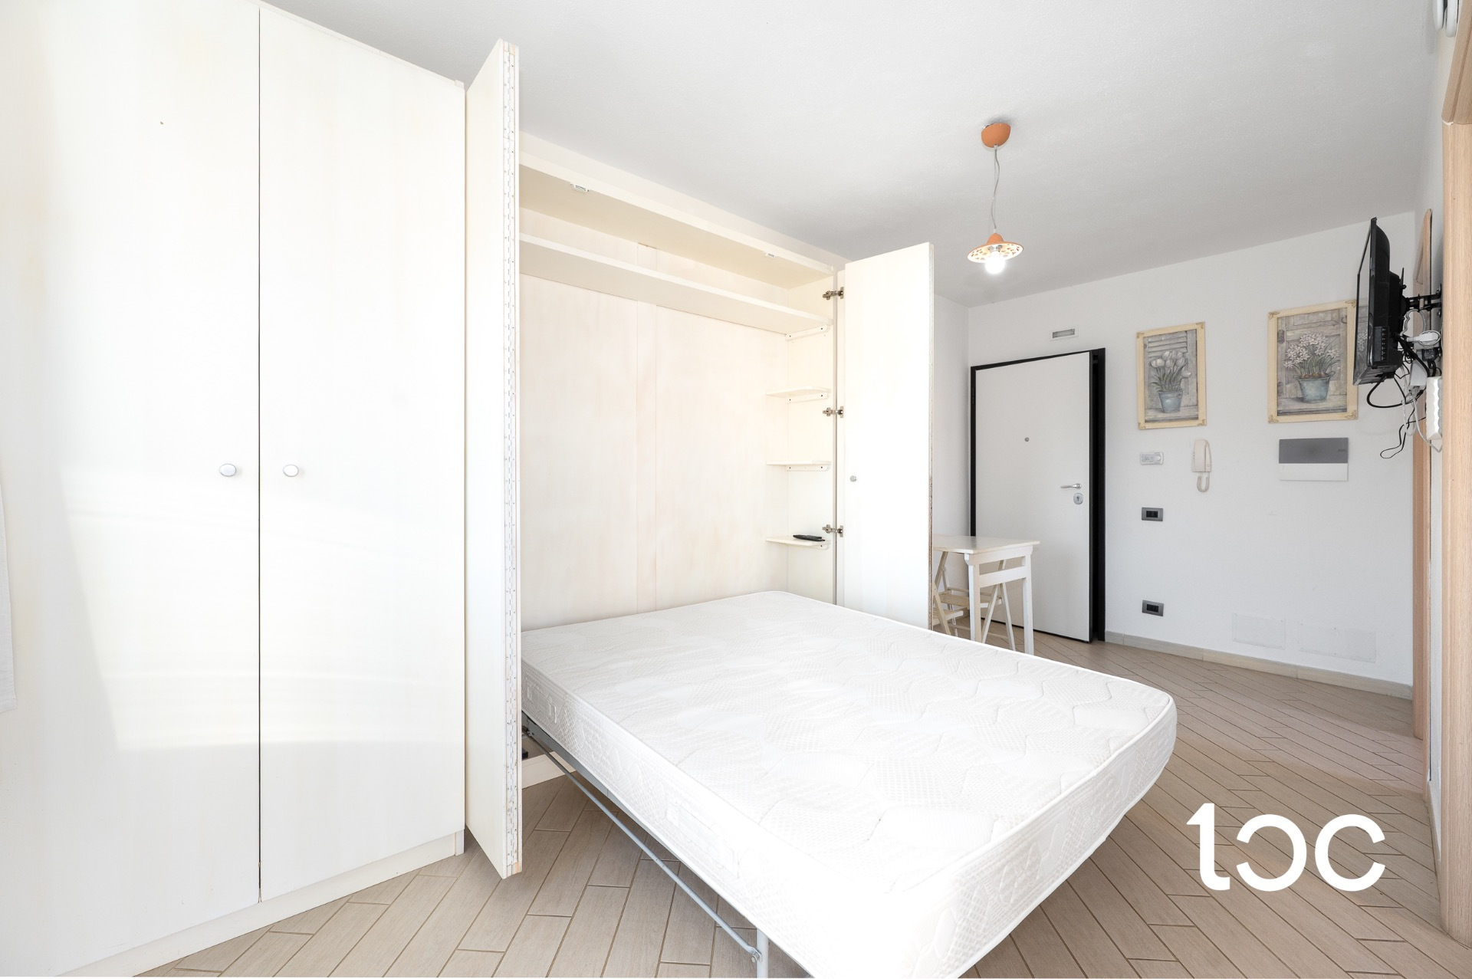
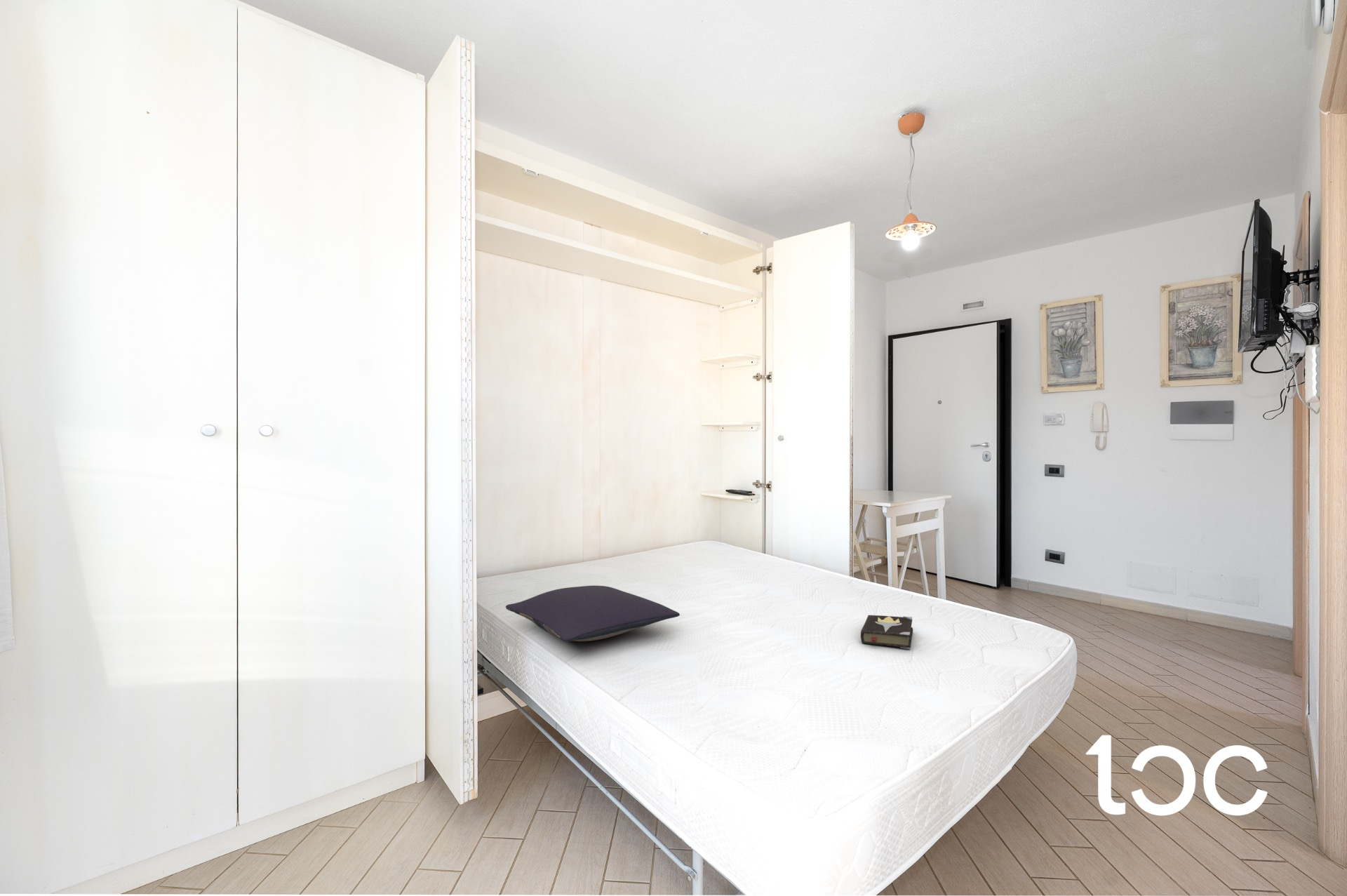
+ hardback book [860,615,913,650]
+ pillow [505,585,681,642]
